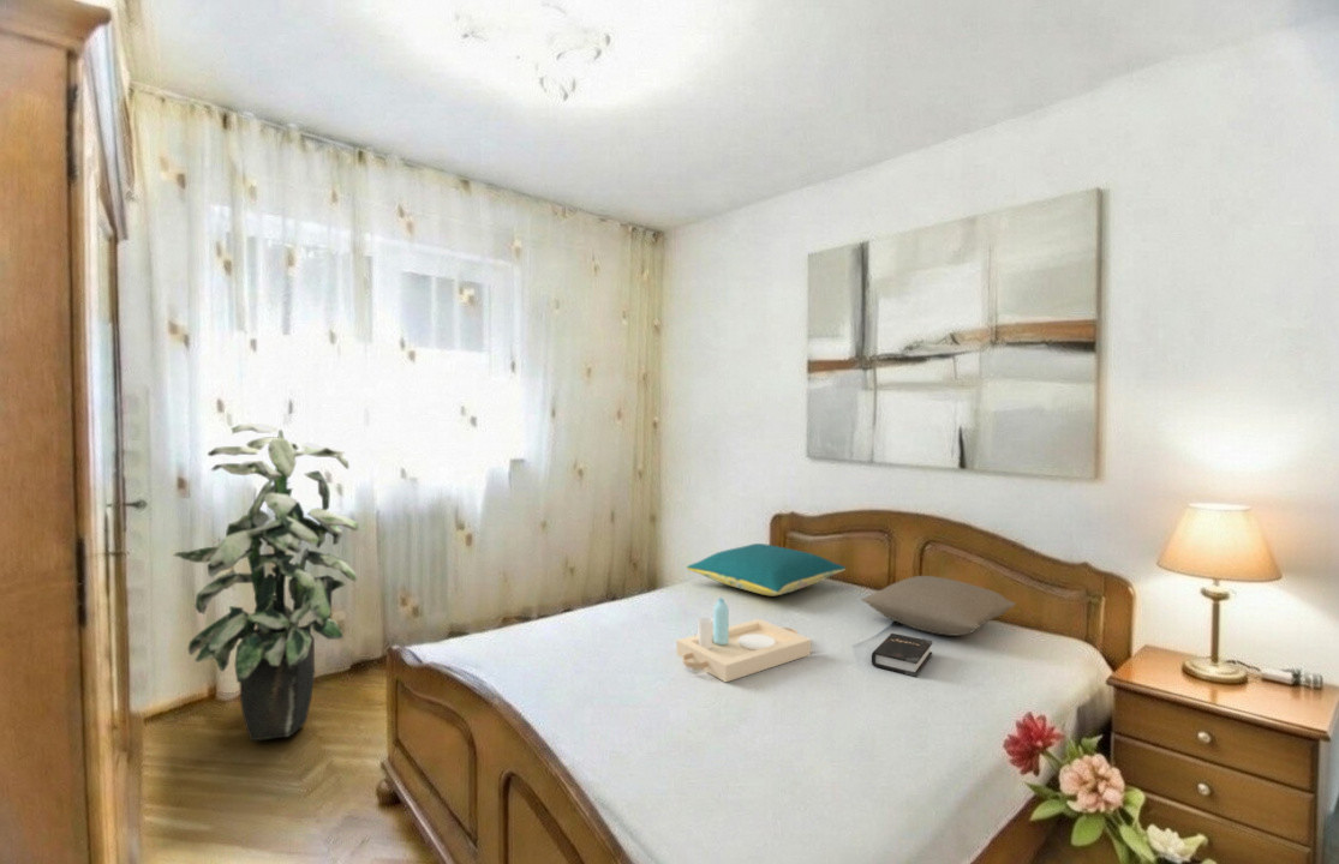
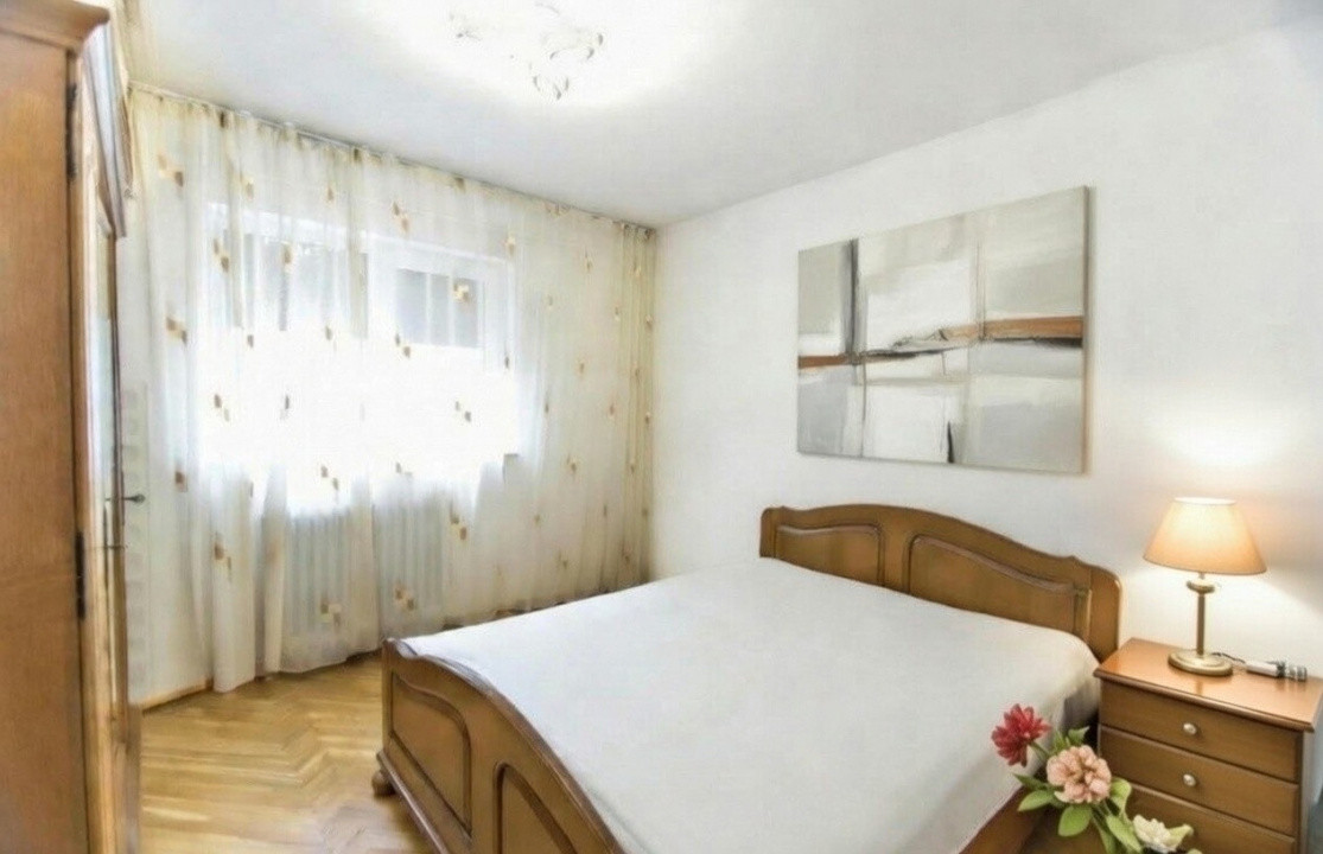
- pillow [686,542,847,596]
- serving tray [675,596,812,684]
- indoor plant [172,422,359,742]
- pillow [860,575,1017,637]
- hardback book [871,632,933,678]
